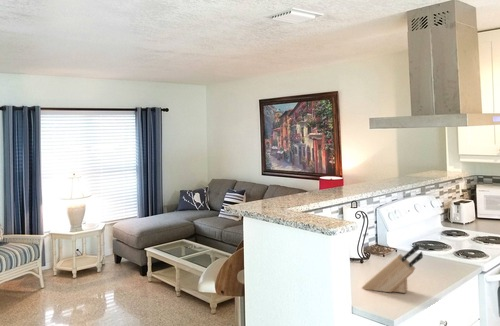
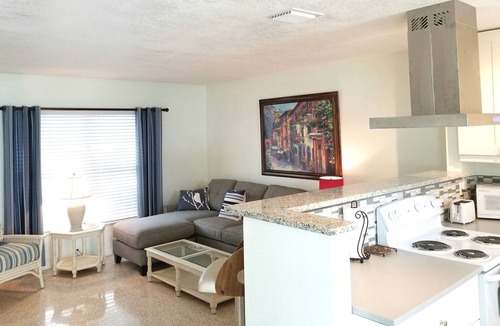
- knife block [361,243,424,294]
